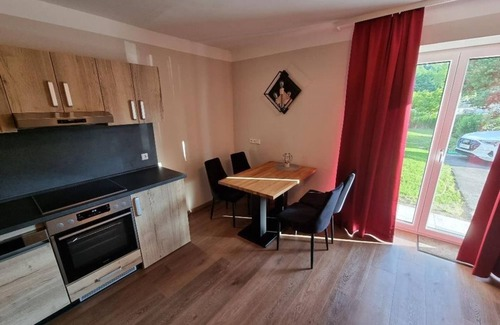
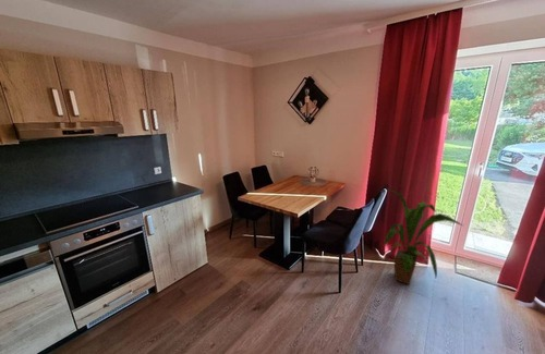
+ house plant [382,188,463,285]
